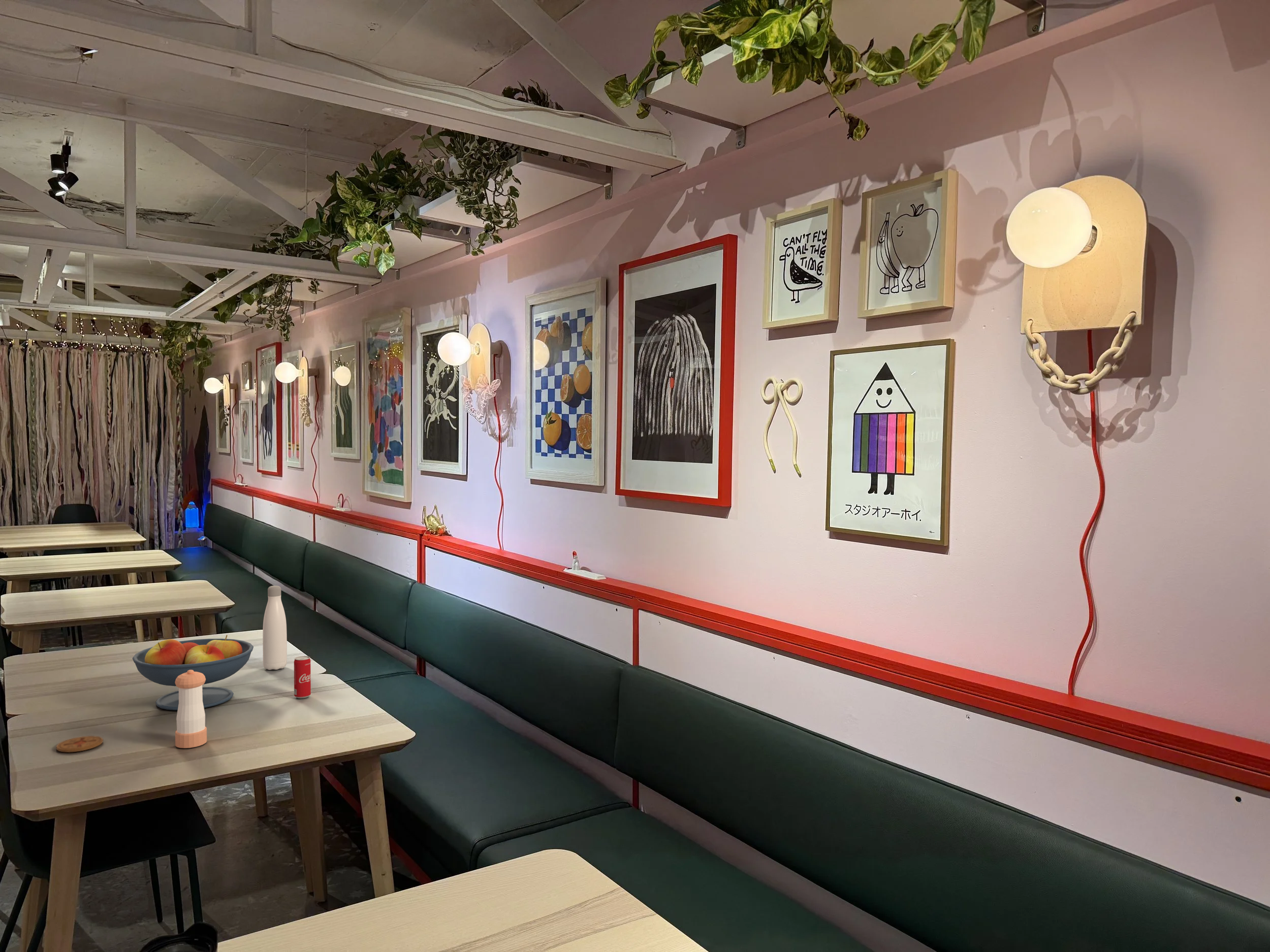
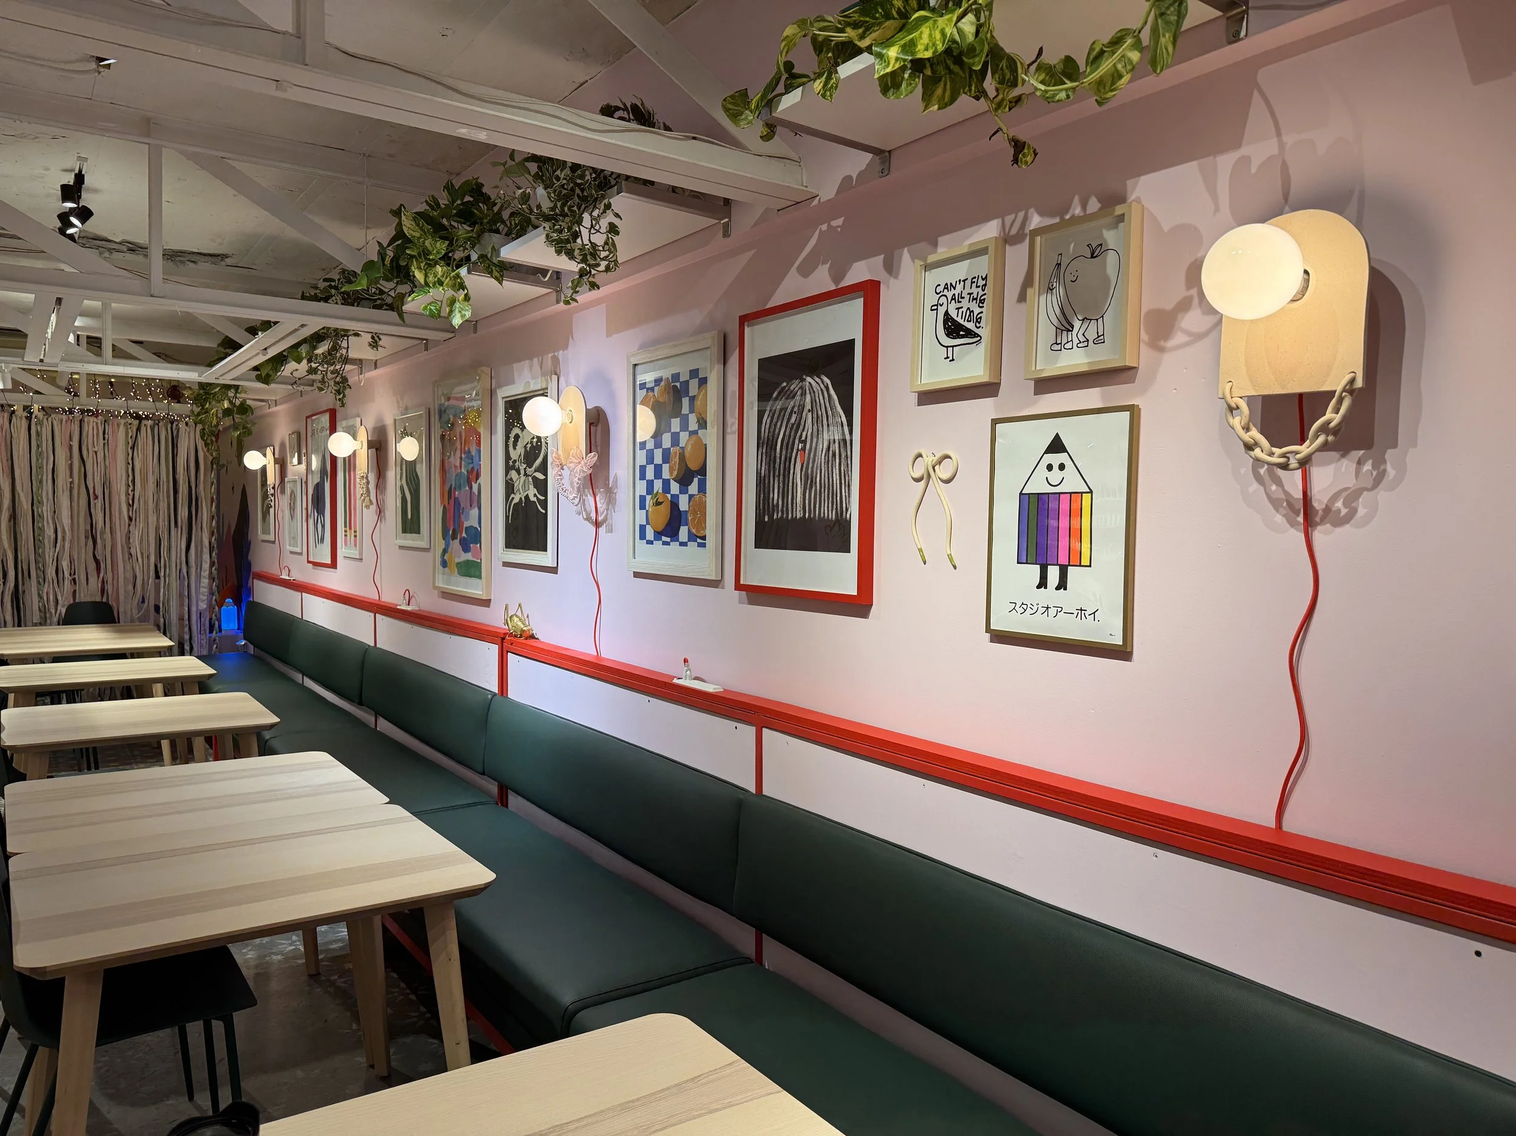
- water bottle [262,585,288,670]
- fruit bowl [132,635,254,711]
- pepper shaker [175,670,207,748]
- beverage can [294,655,311,699]
- coaster [56,735,104,753]
